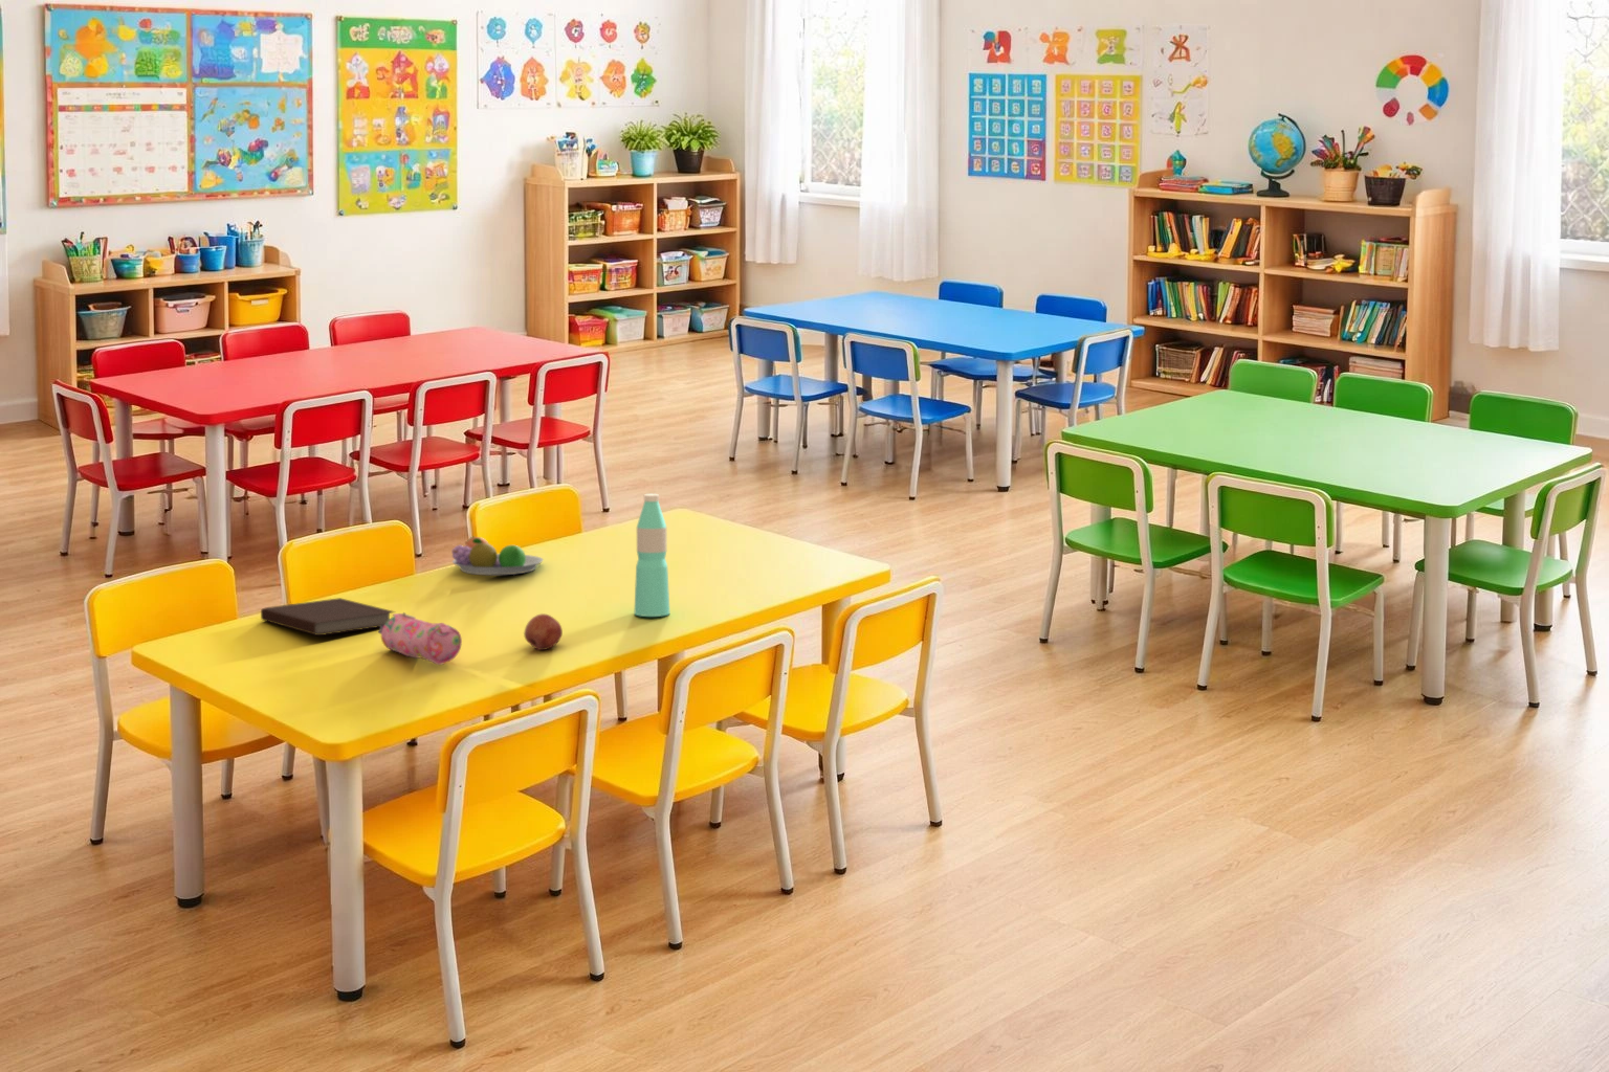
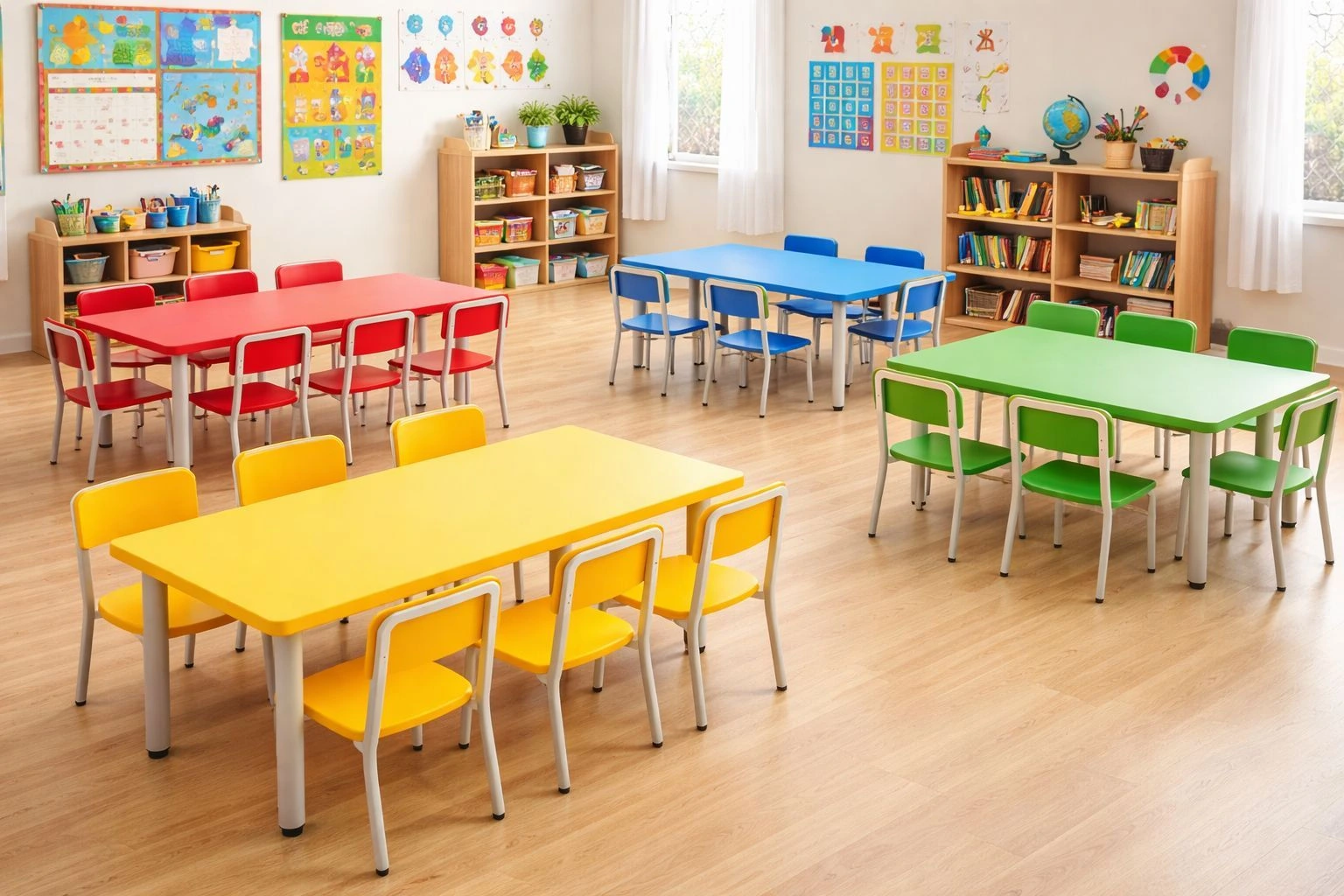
- fruit [523,613,564,651]
- water bottle [632,493,670,617]
- notebook [260,597,397,636]
- pencil case [377,611,463,665]
- fruit bowl [450,536,545,575]
